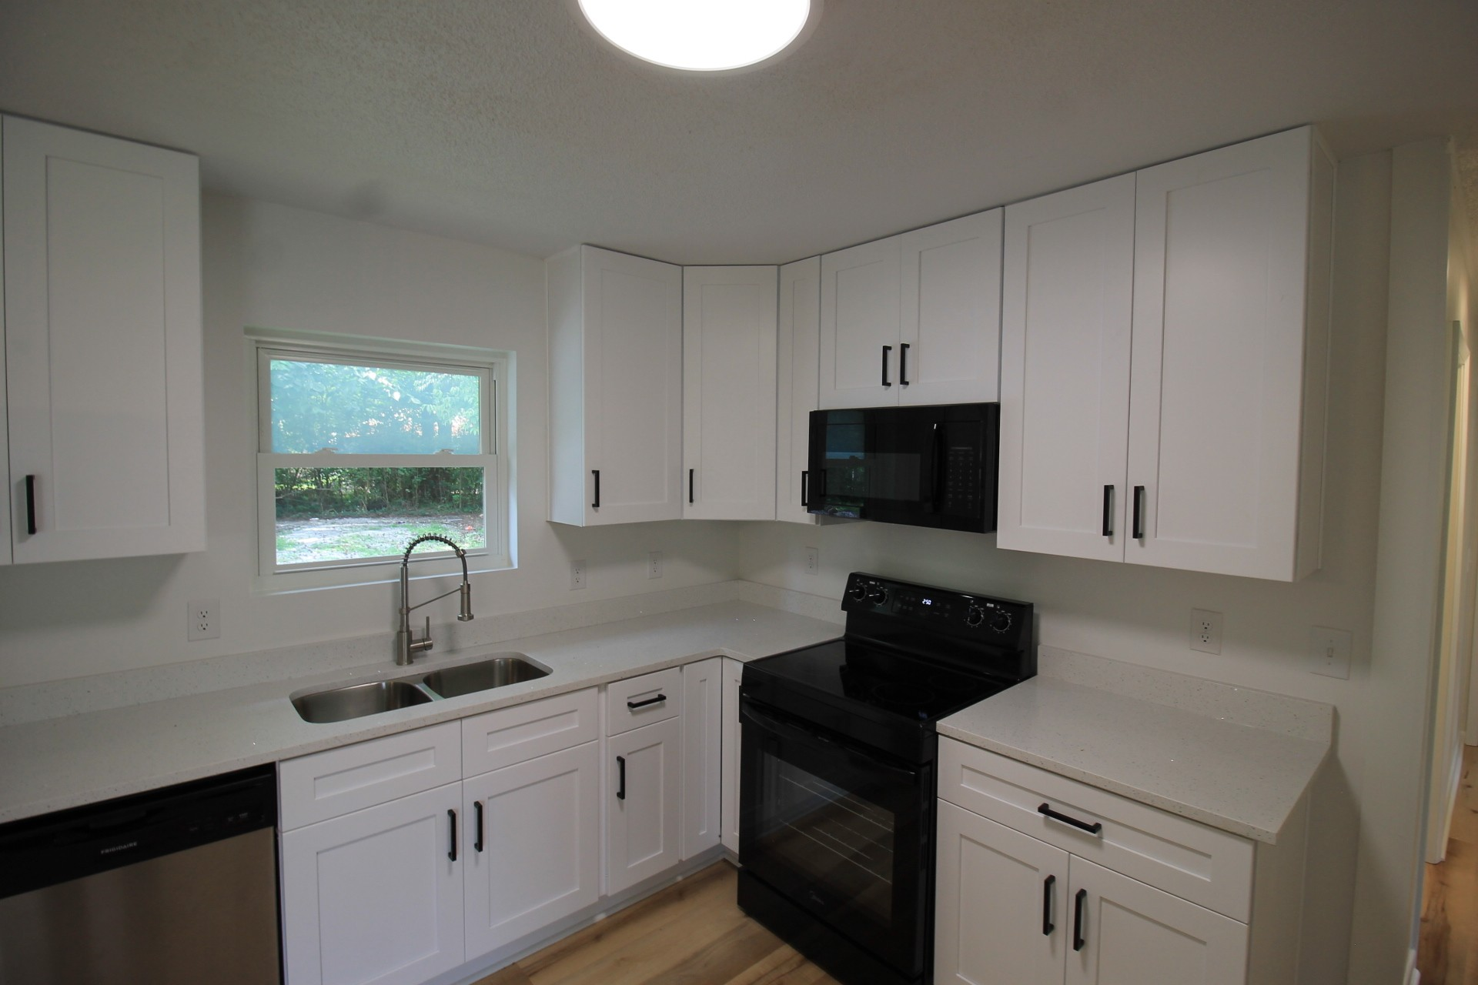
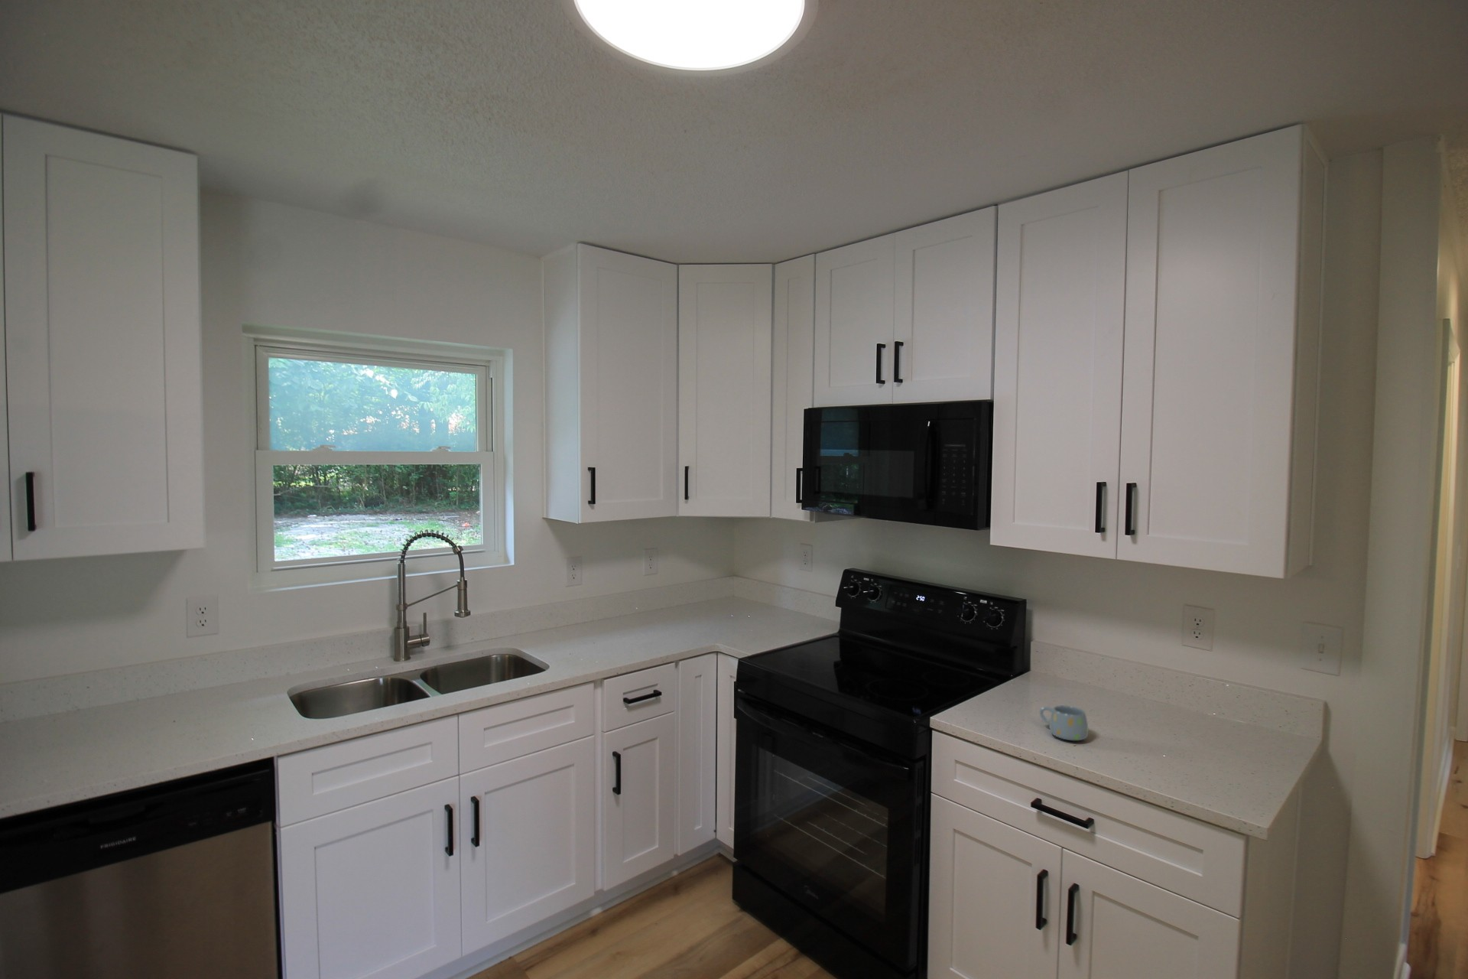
+ mug [1039,705,1089,741]
